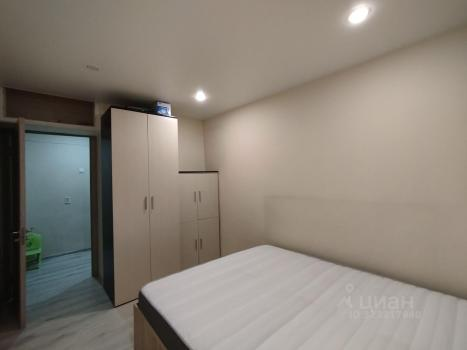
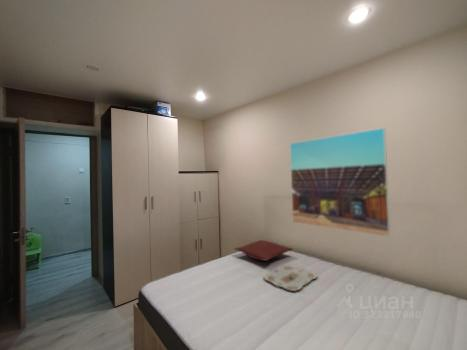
+ pillow [233,239,294,262]
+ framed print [289,127,391,238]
+ serving tray [263,264,318,292]
